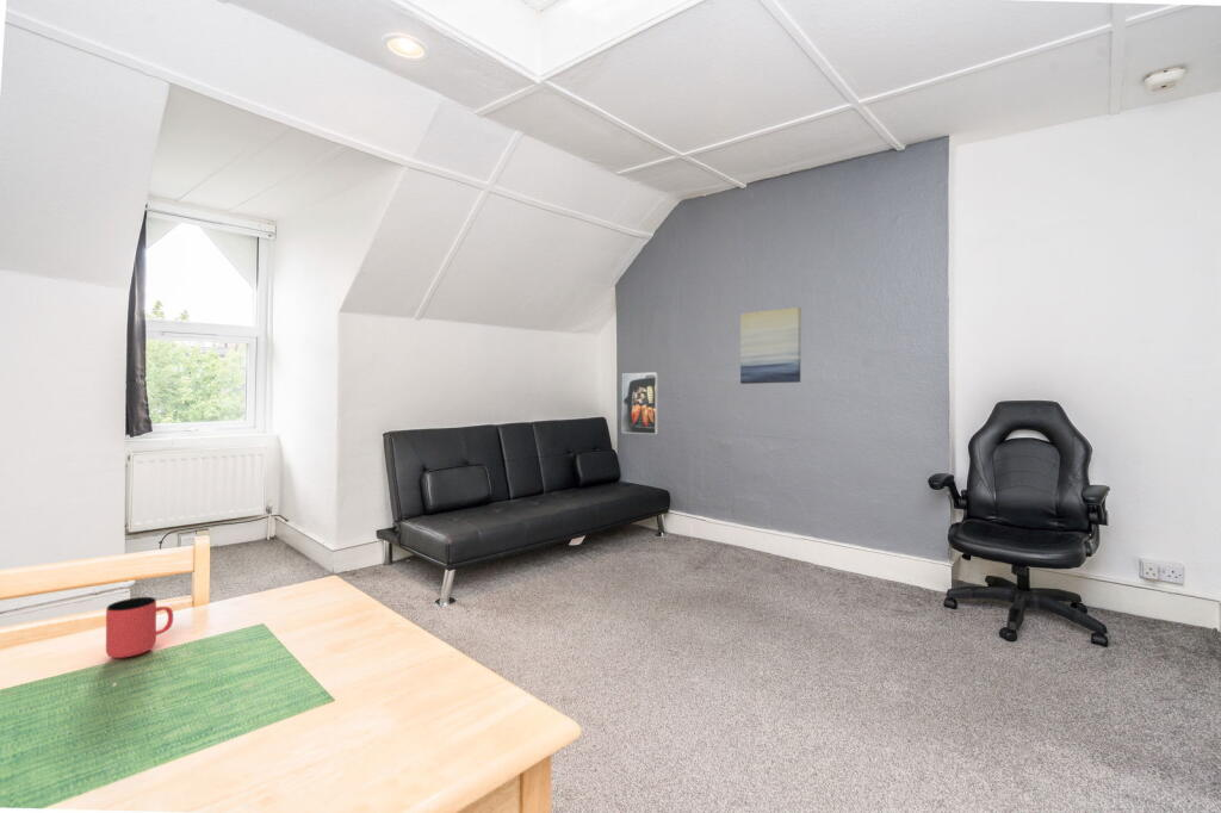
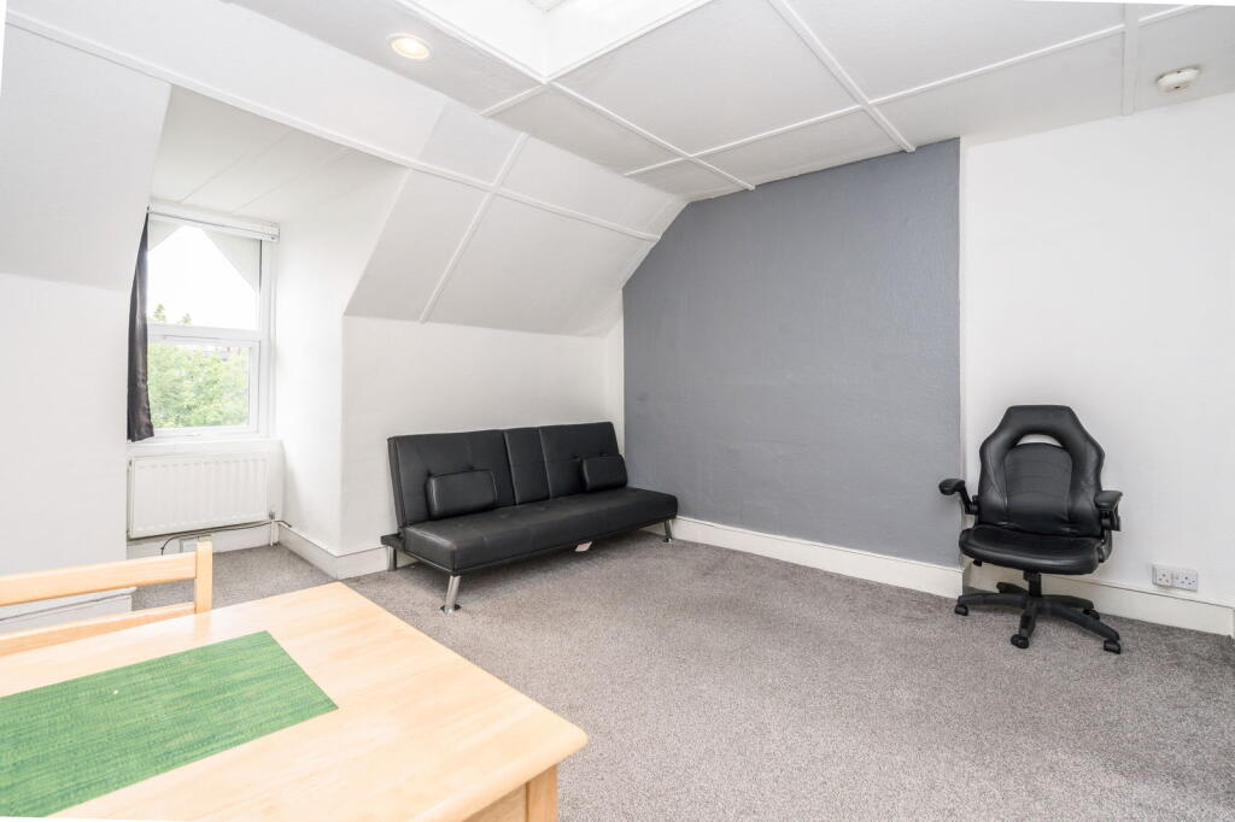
- cup [105,596,174,659]
- wall art [739,306,802,385]
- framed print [621,371,659,435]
